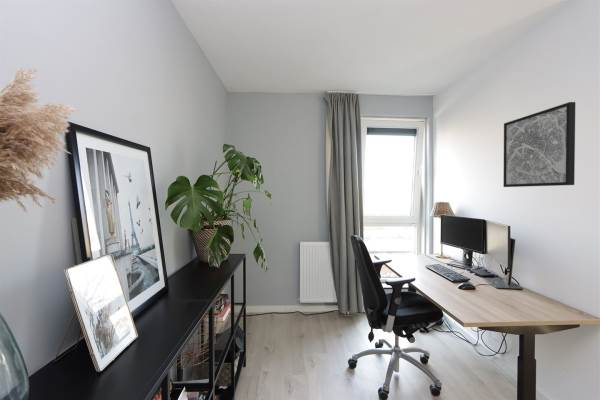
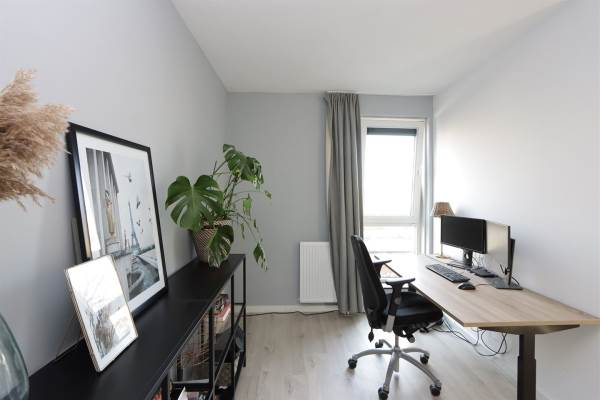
- wall art [502,101,576,188]
